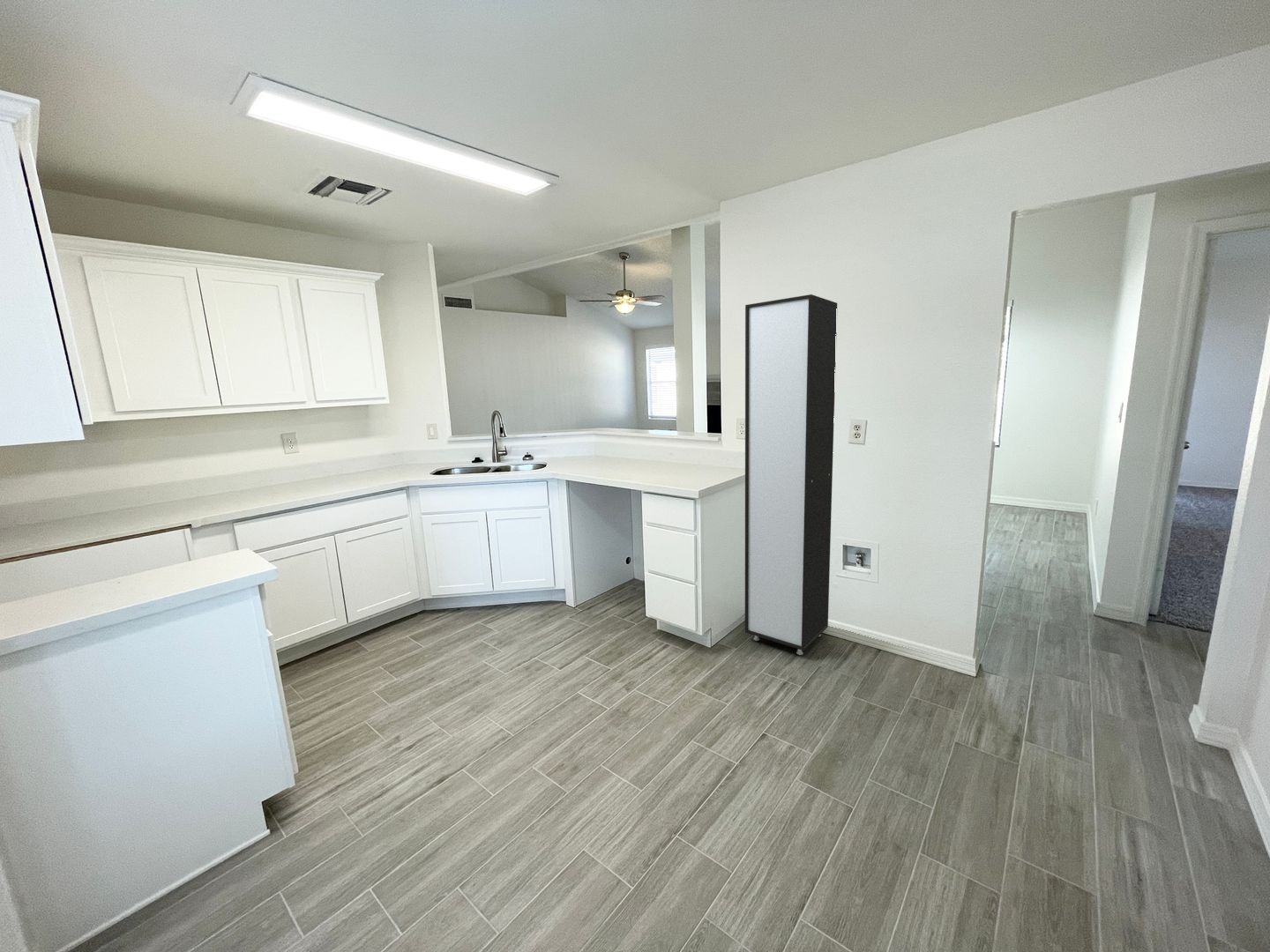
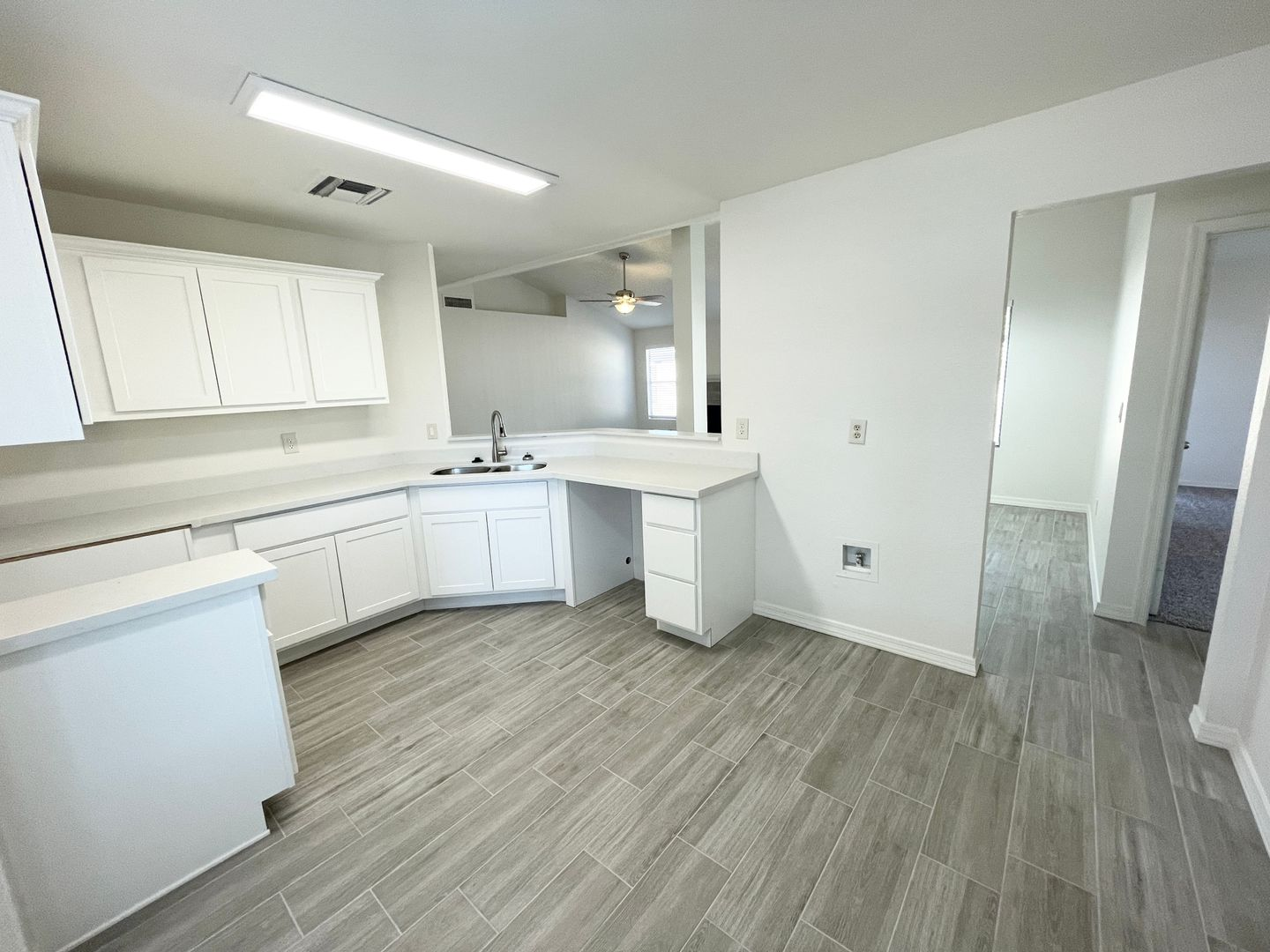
- cabinet [744,294,838,656]
